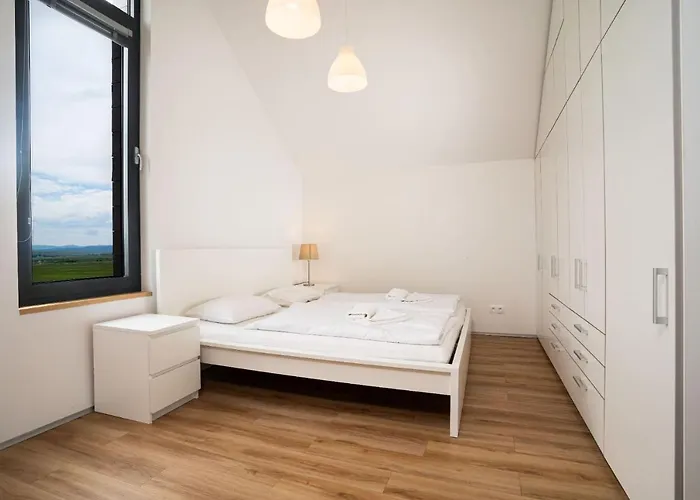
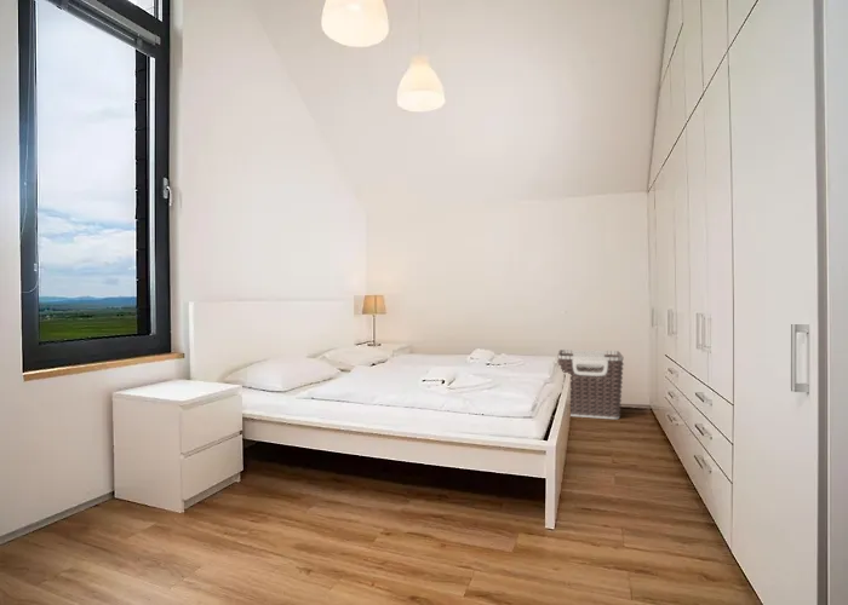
+ clothes hamper [557,348,625,420]
